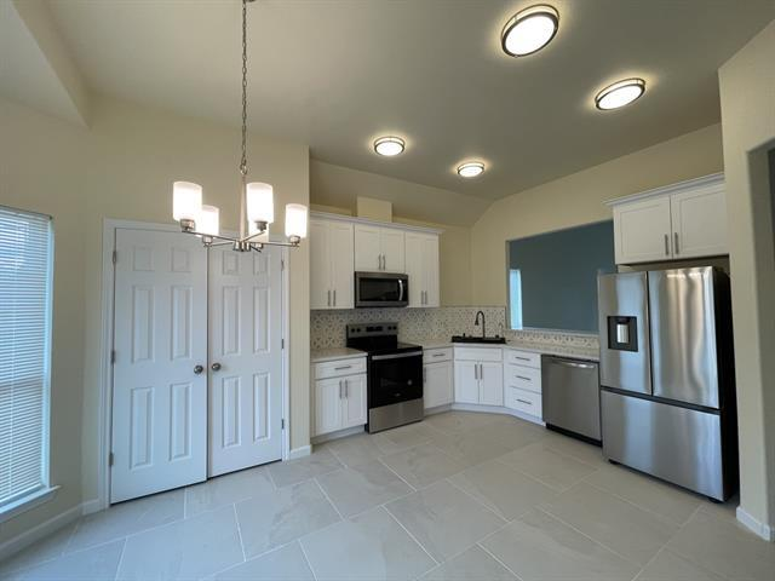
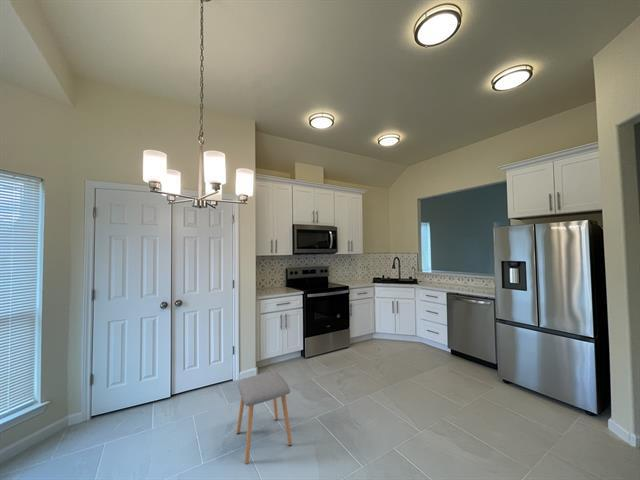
+ stool [236,370,293,465]
